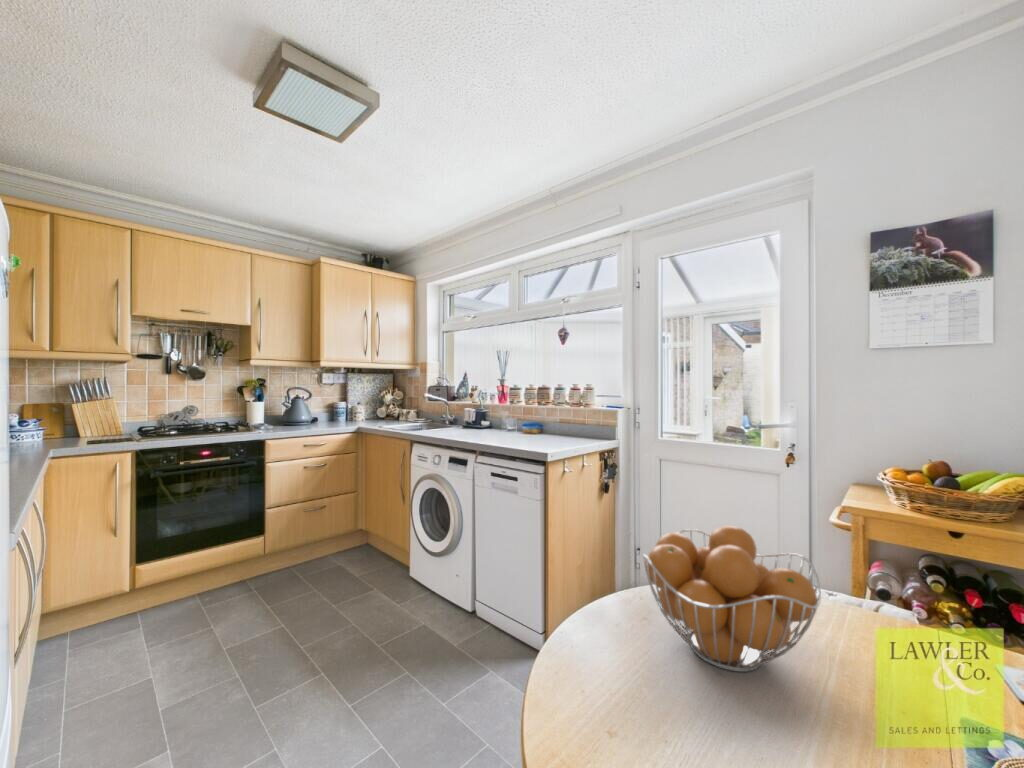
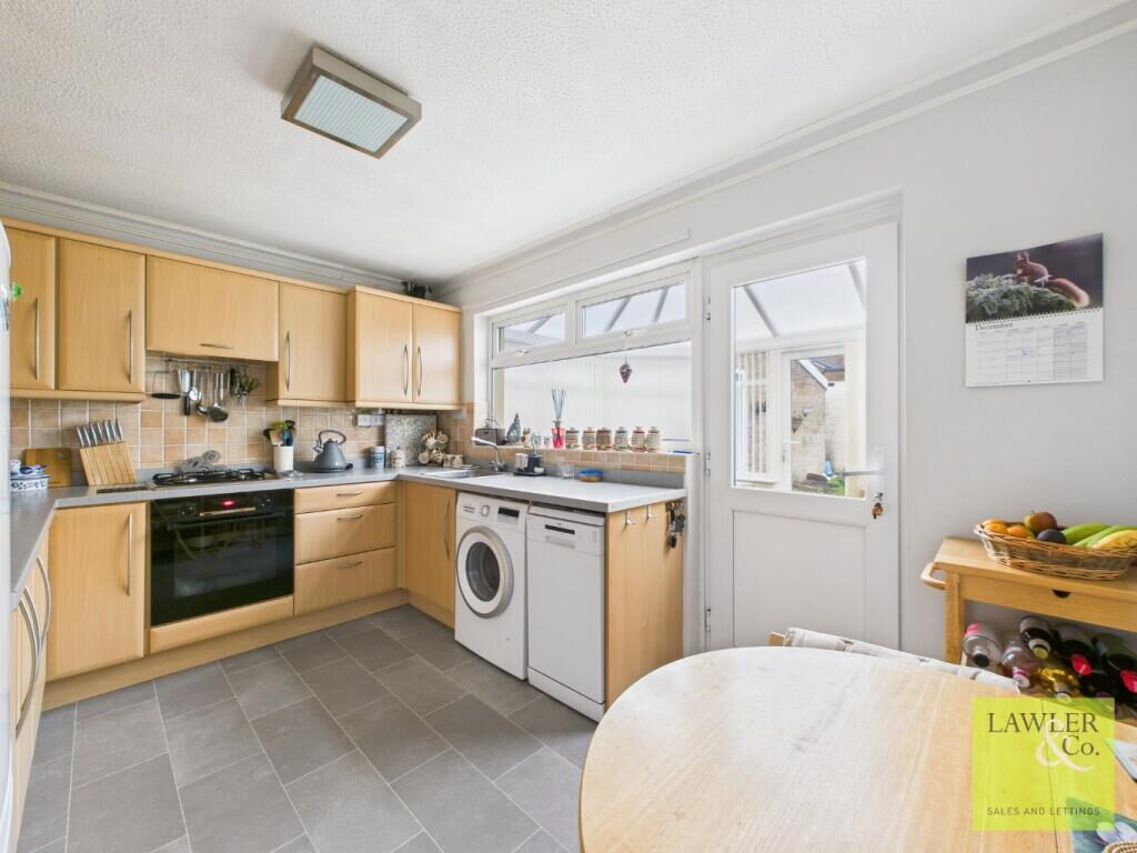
- fruit basket [641,524,822,673]
